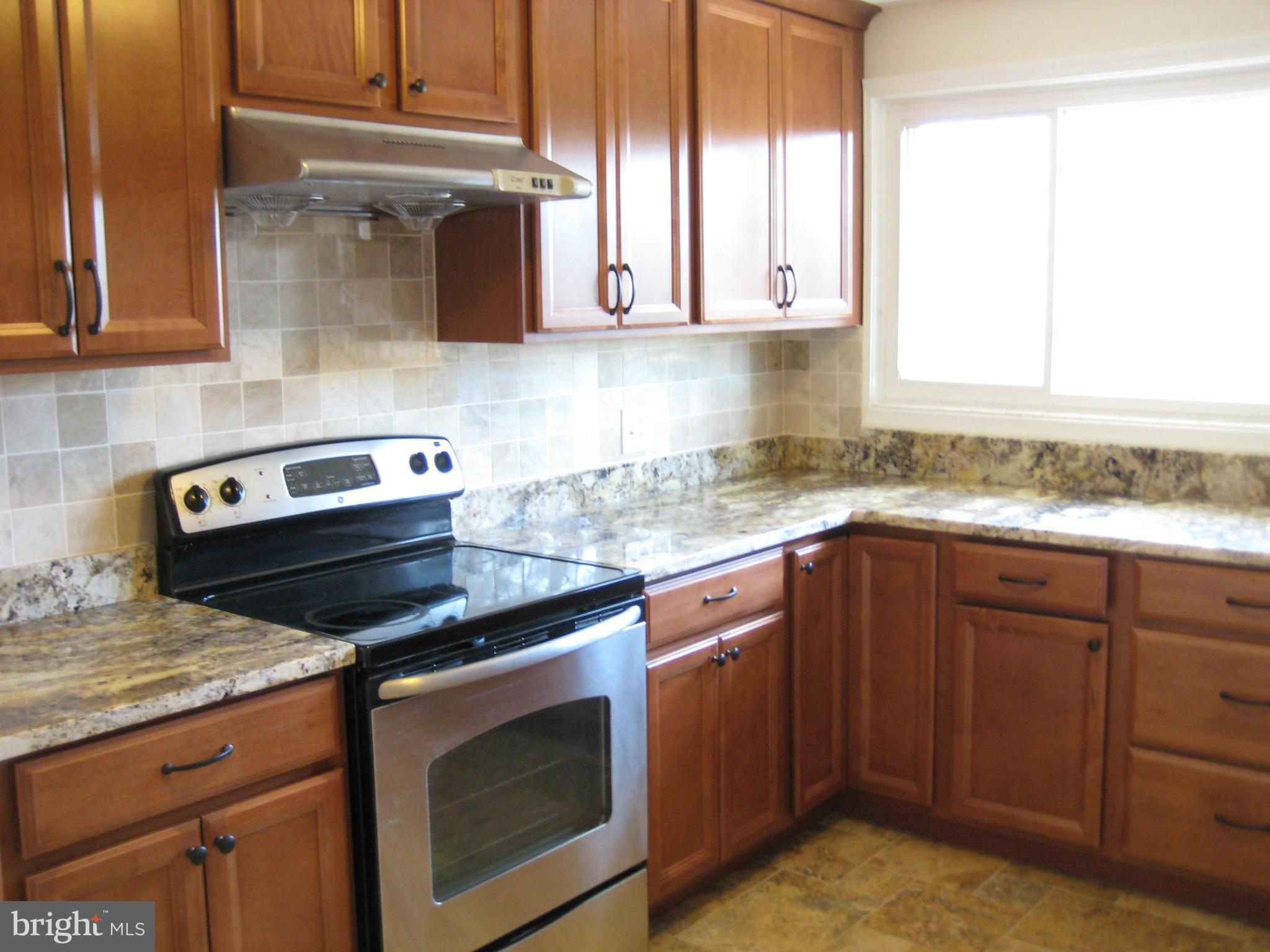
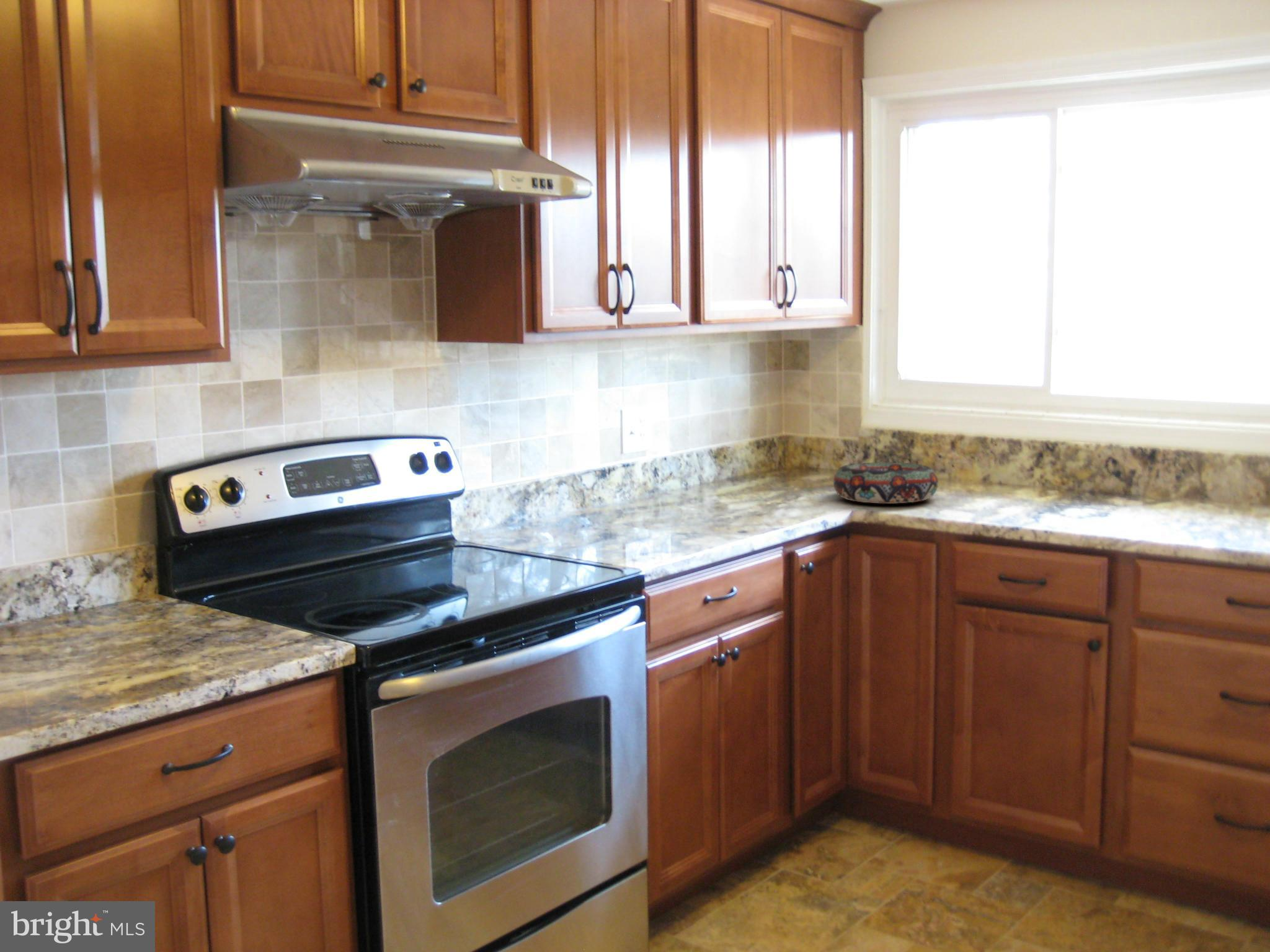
+ decorative bowl [833,462,939,505]
